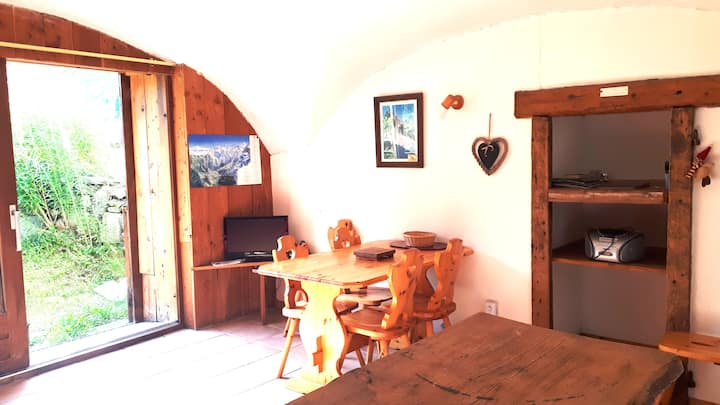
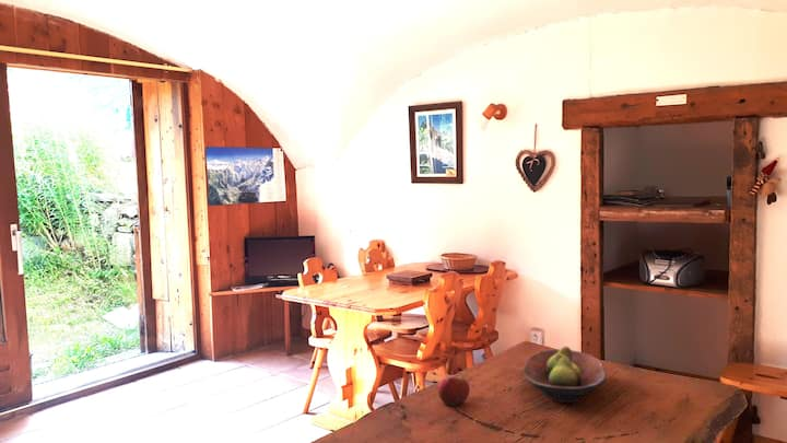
+ apple [437,374,471,407]
+ fruit bowl [521,346,607,404]
